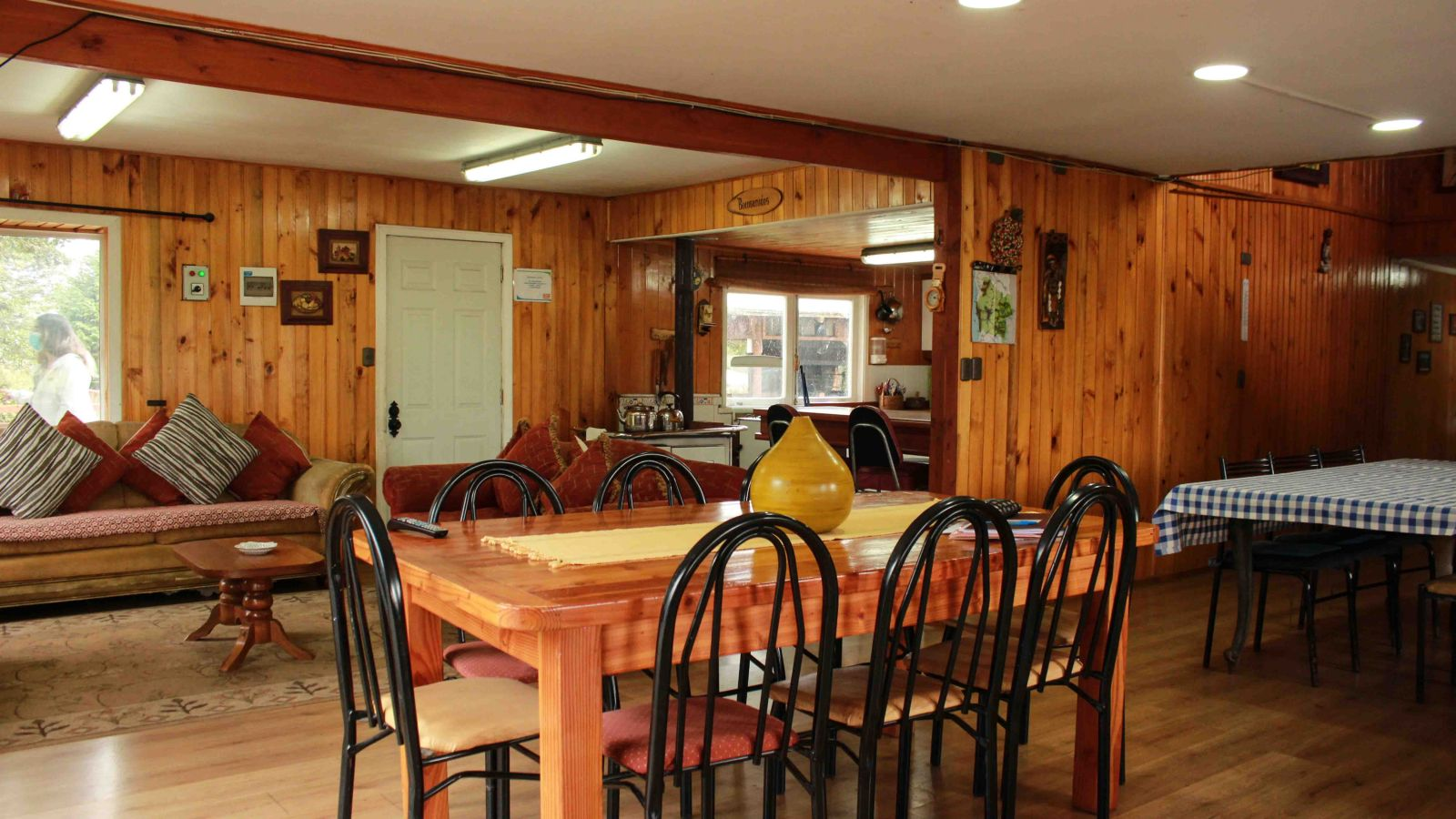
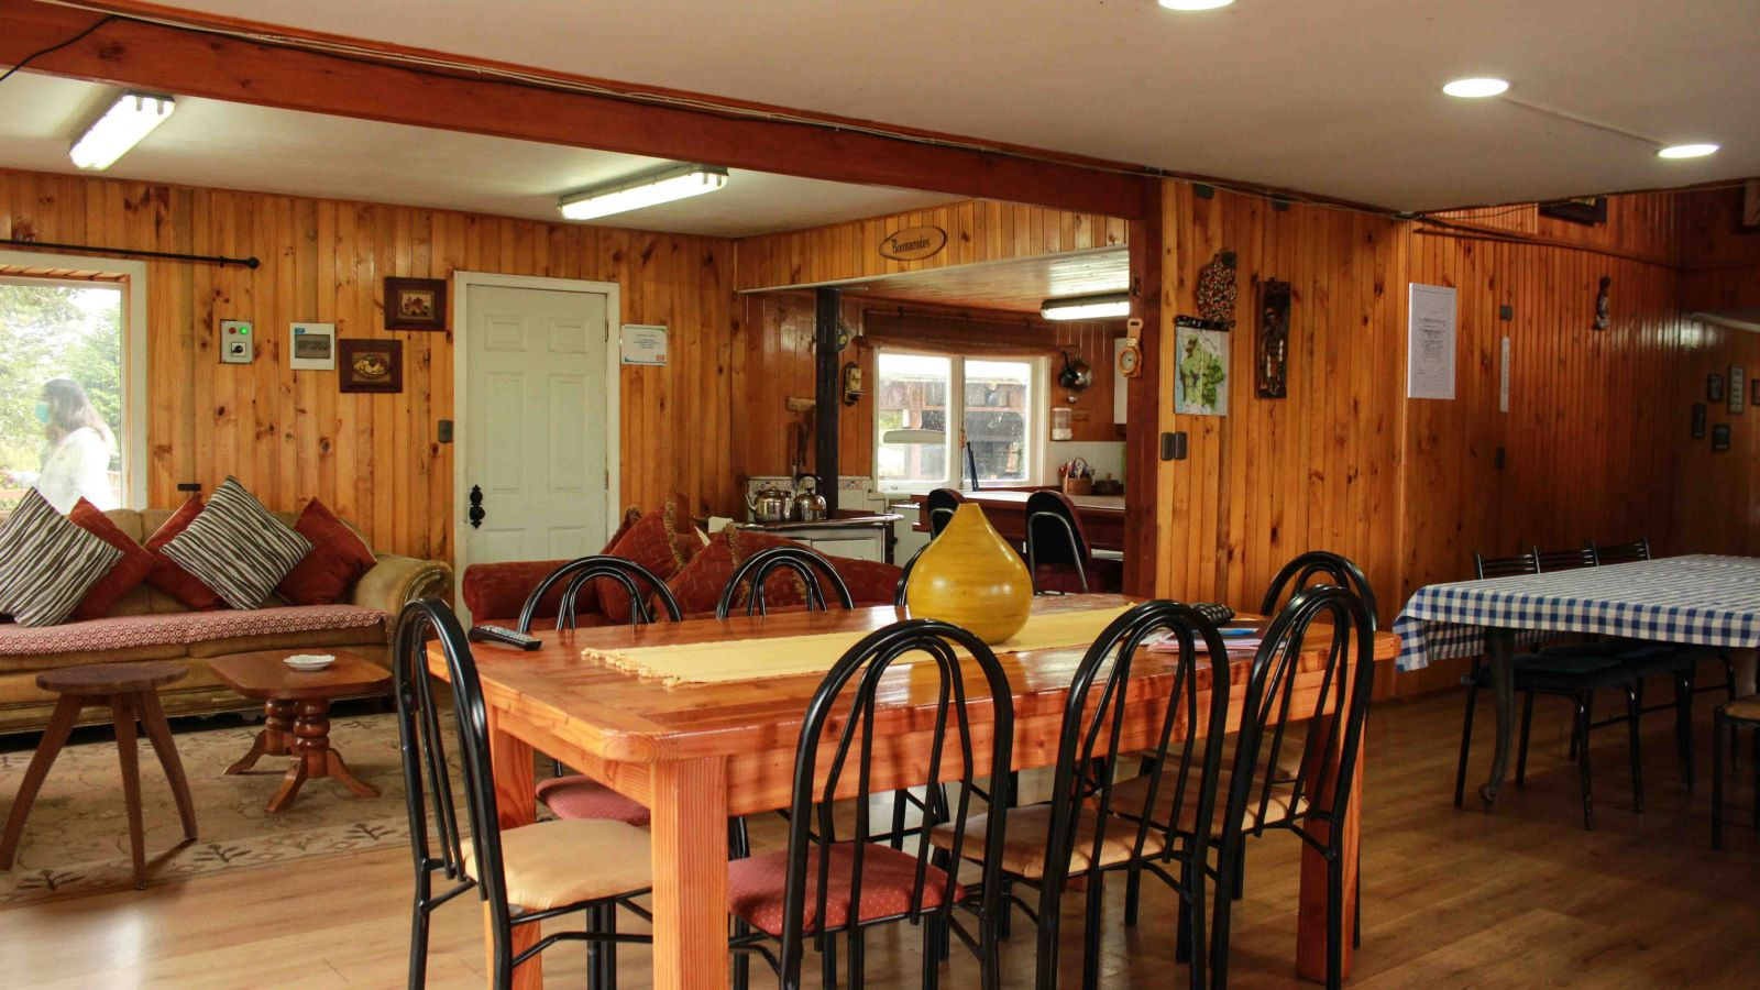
+ wall art [1407,282,1458,400]
+ stool [0,660,199,890]
